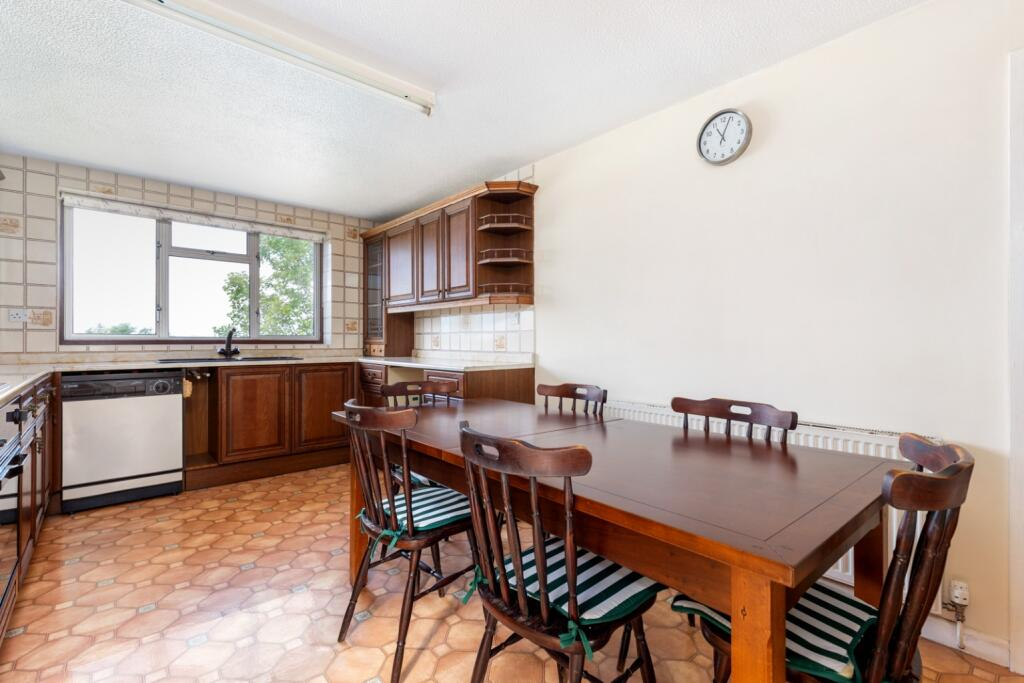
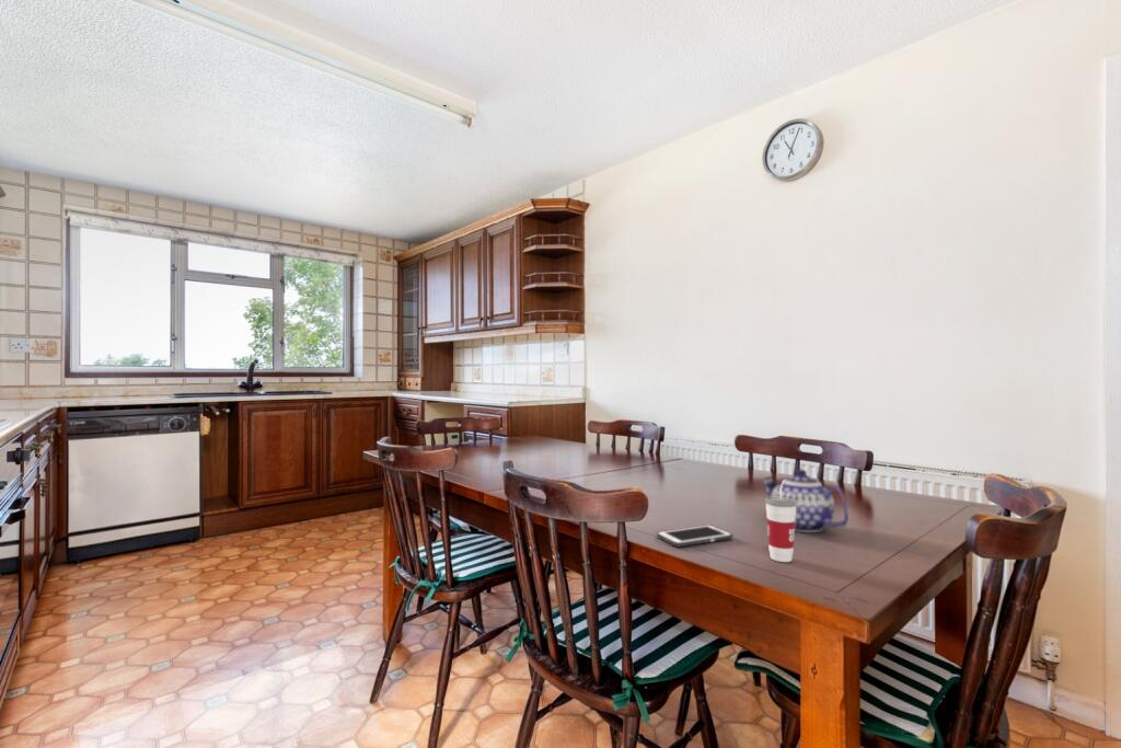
+ cup [764,479,797,563]
+ teapot [763,469,850,533]
+ cell phone [656,523,733,548]
